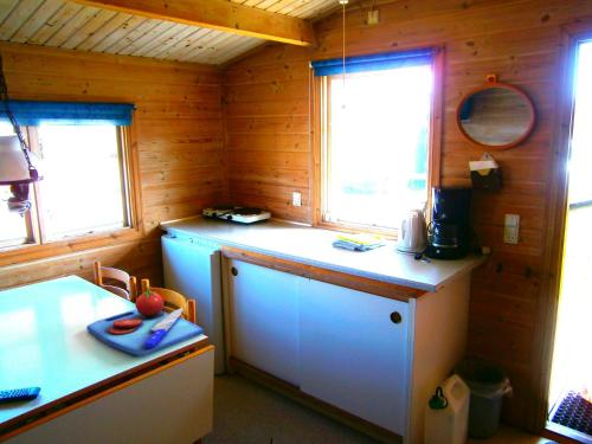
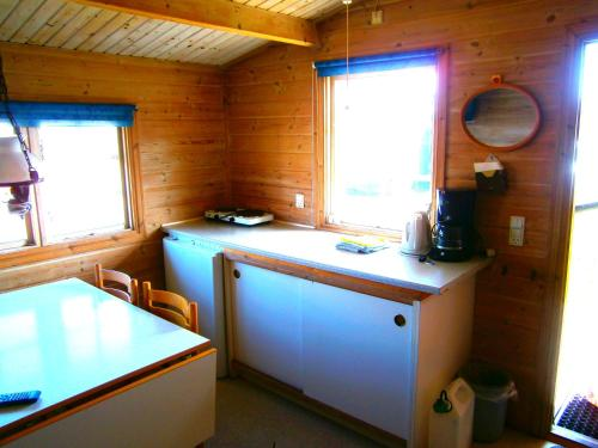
- chopping board [85,285,205,358]
